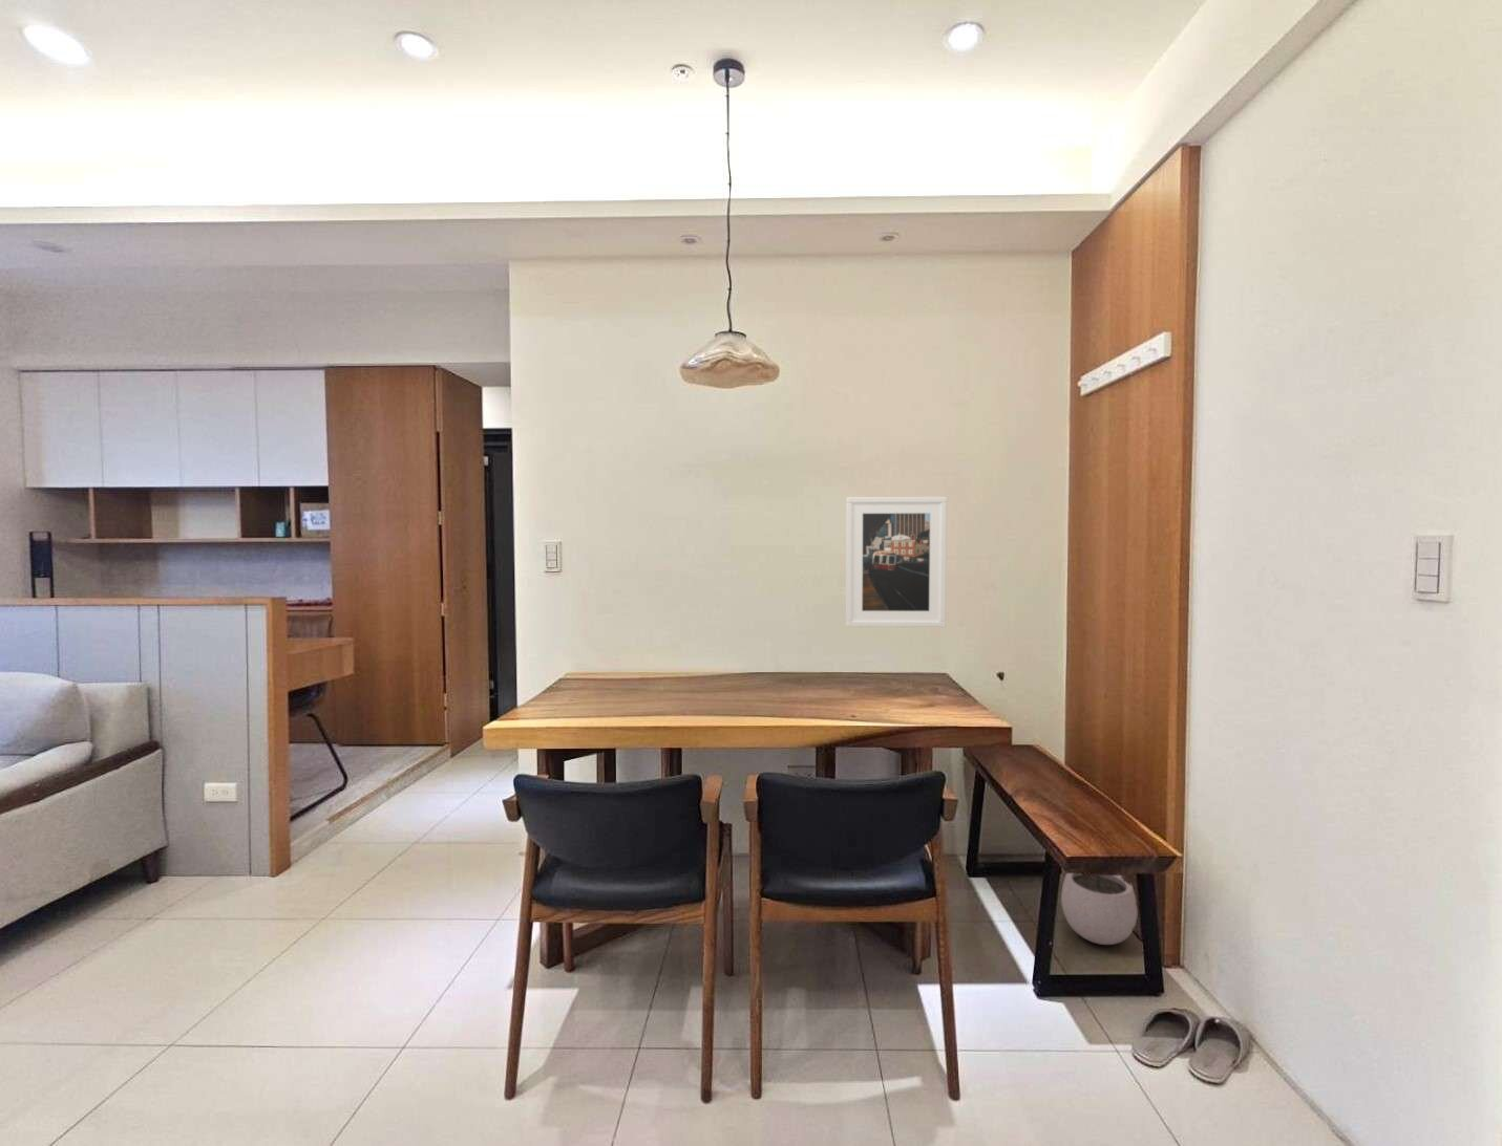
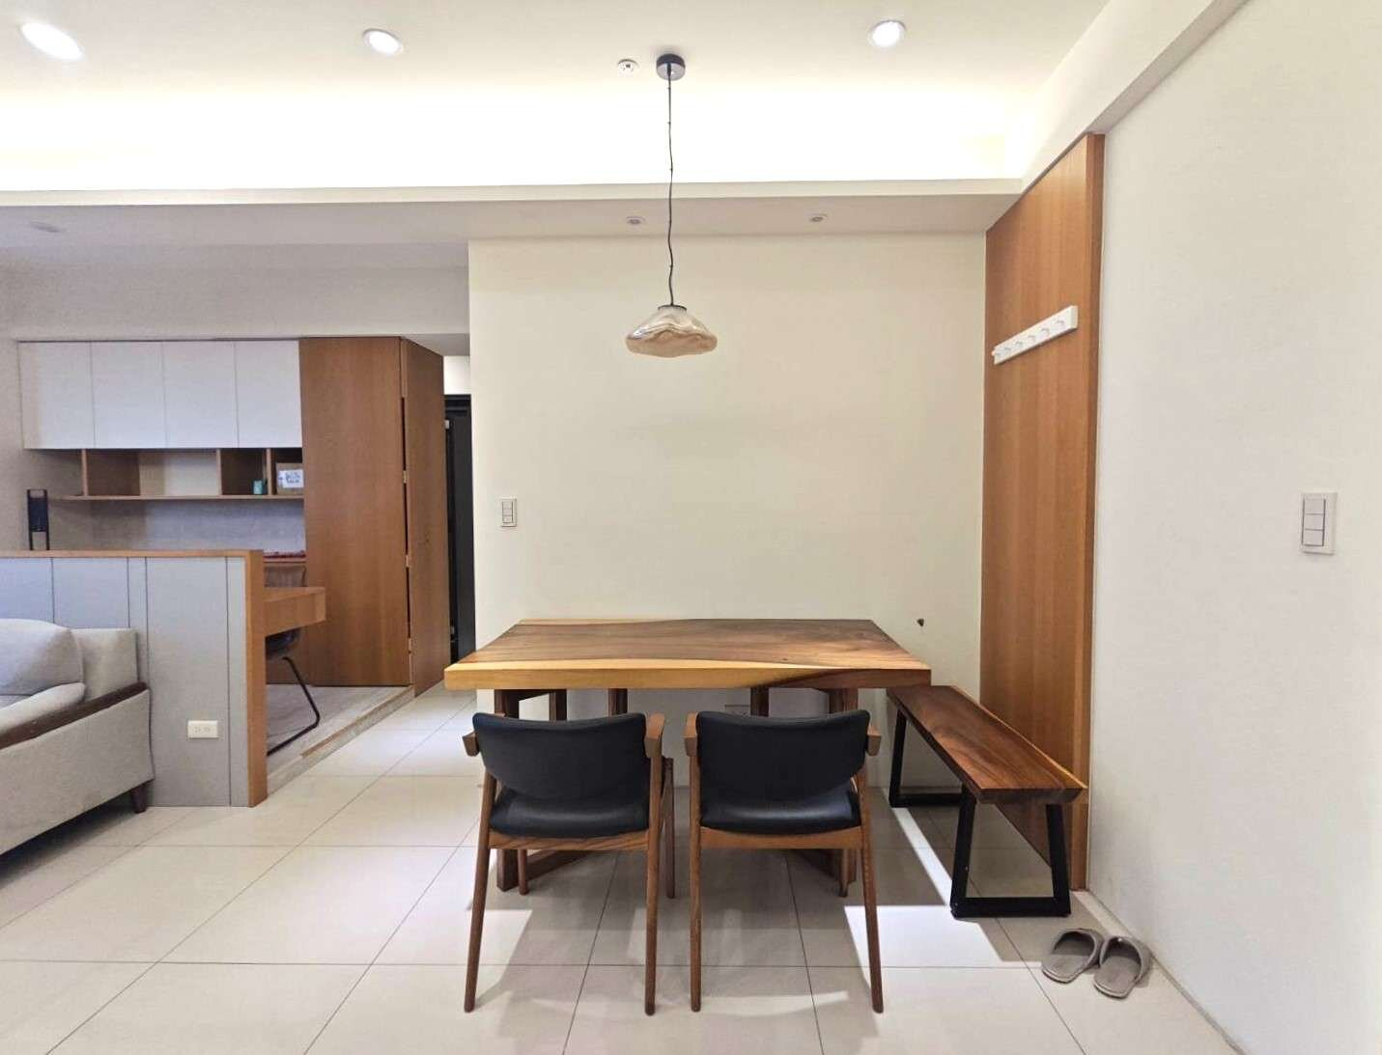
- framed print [844,496,948,628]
- plant pot [1060,873,1138,946]
